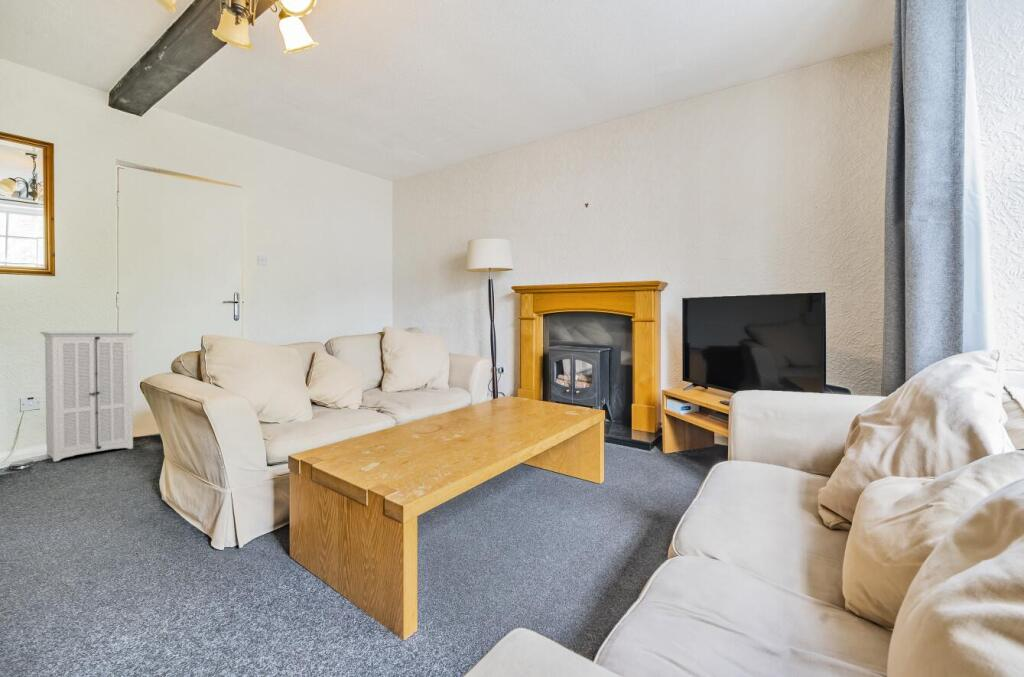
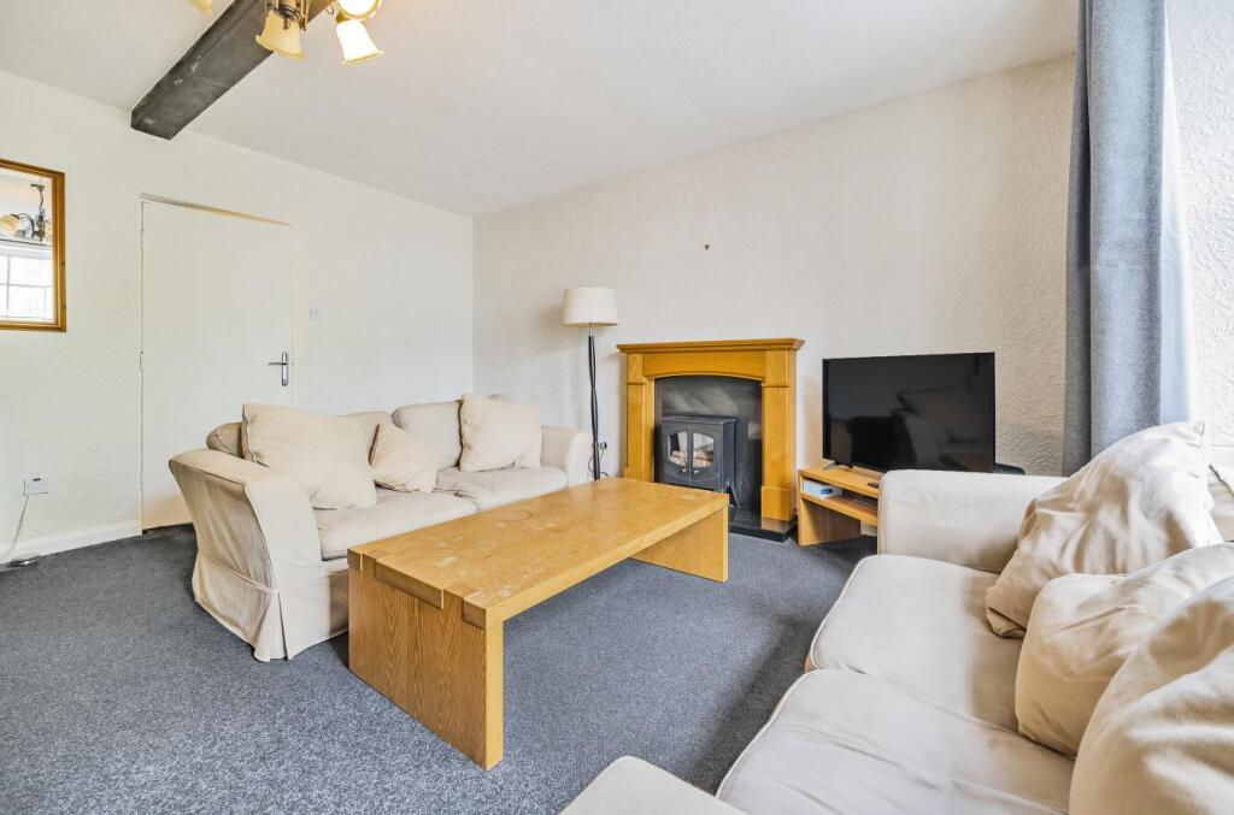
- storage cabinet [39,331,138,463]
